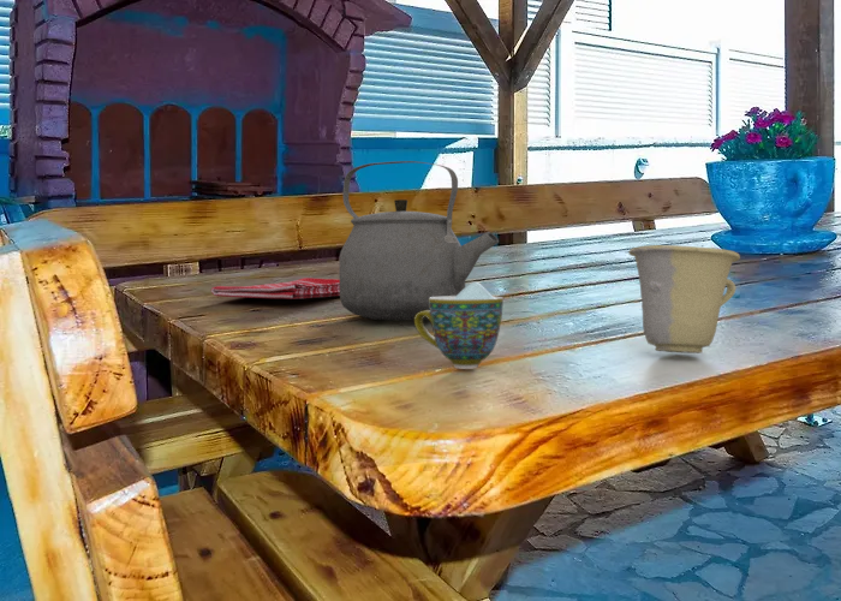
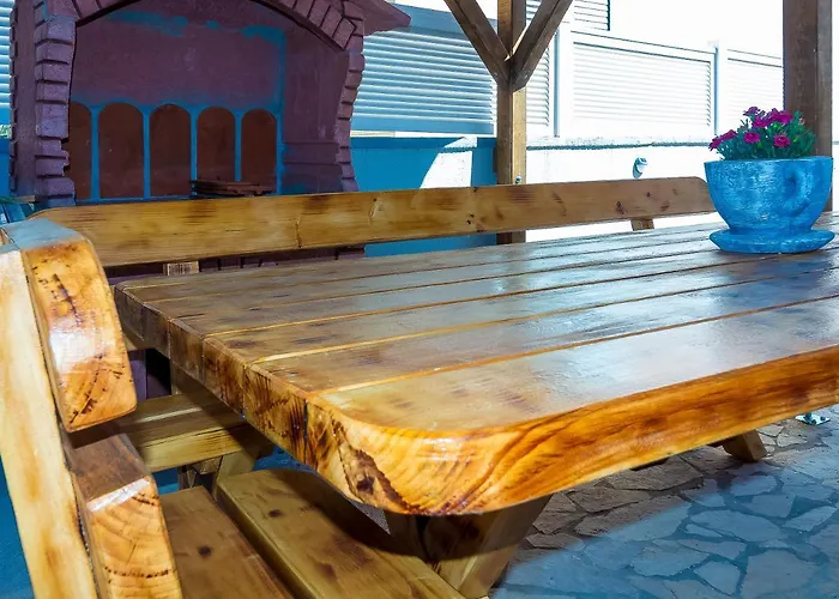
- teacup [413,281,505,370]
- tea kettle [338,160,500,321]
- dish towel [210,276,340,300]
- cup [627,244,741,355]
